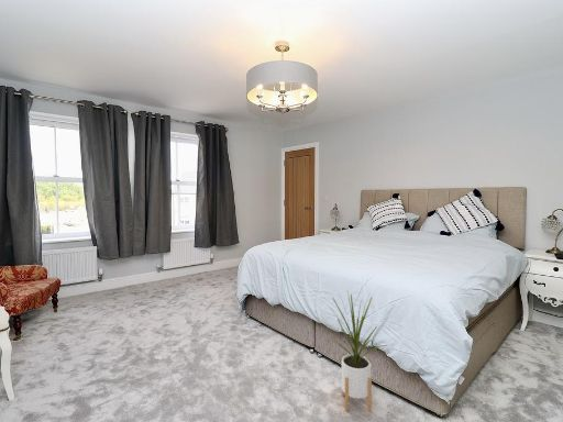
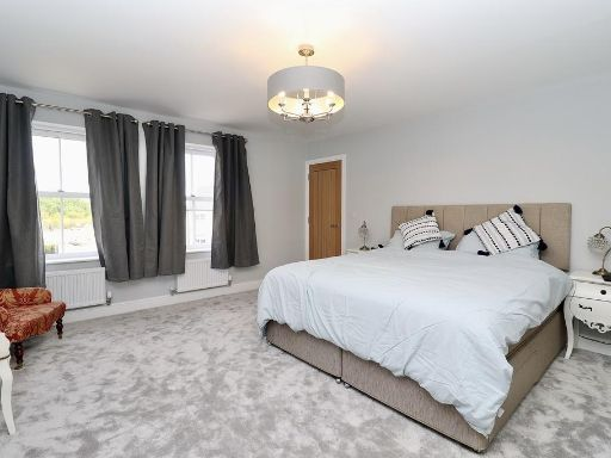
- house plant [325,291,388,413]
